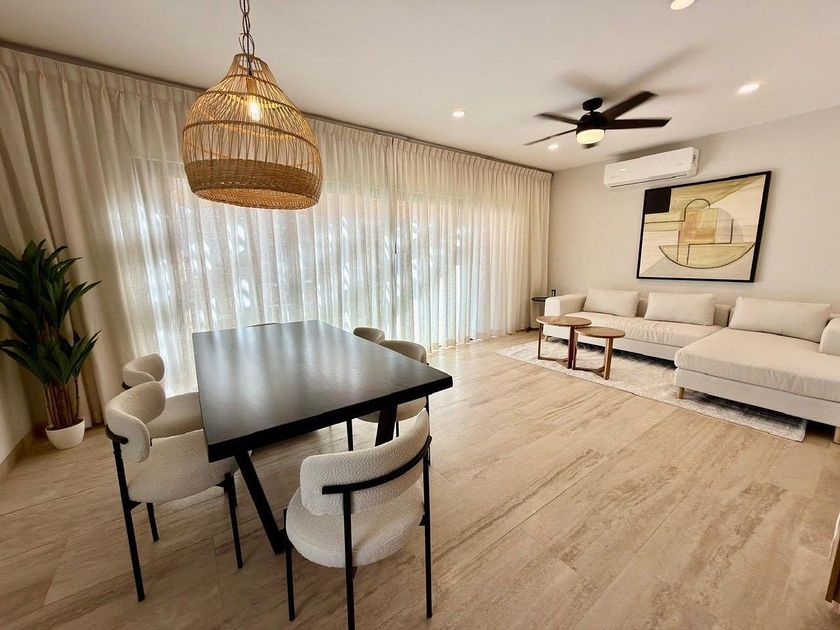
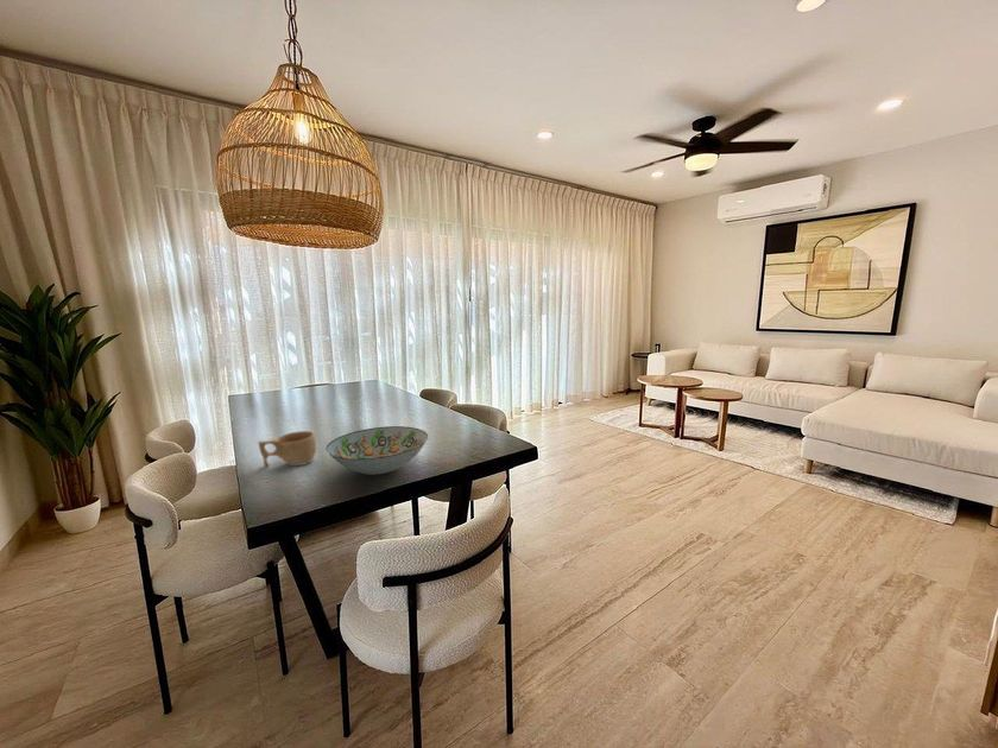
+ decorative bowl [326,425,429,475]
+ cup [257,430,317,468]
